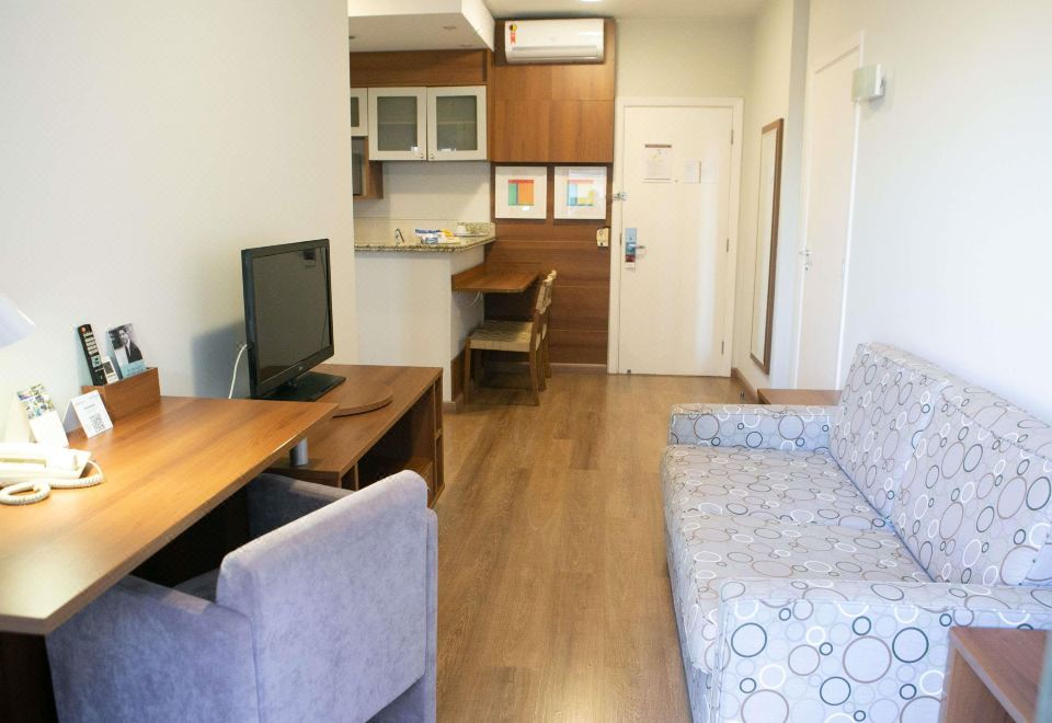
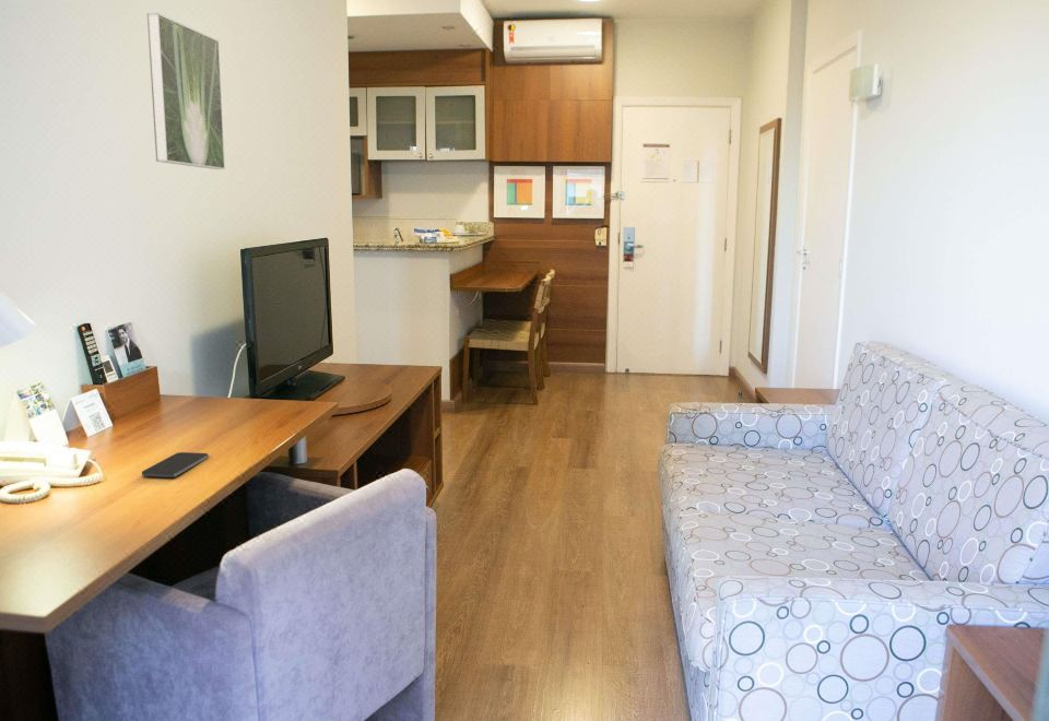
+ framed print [146,12,226,170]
+ smartphone [141,451,210,478]
